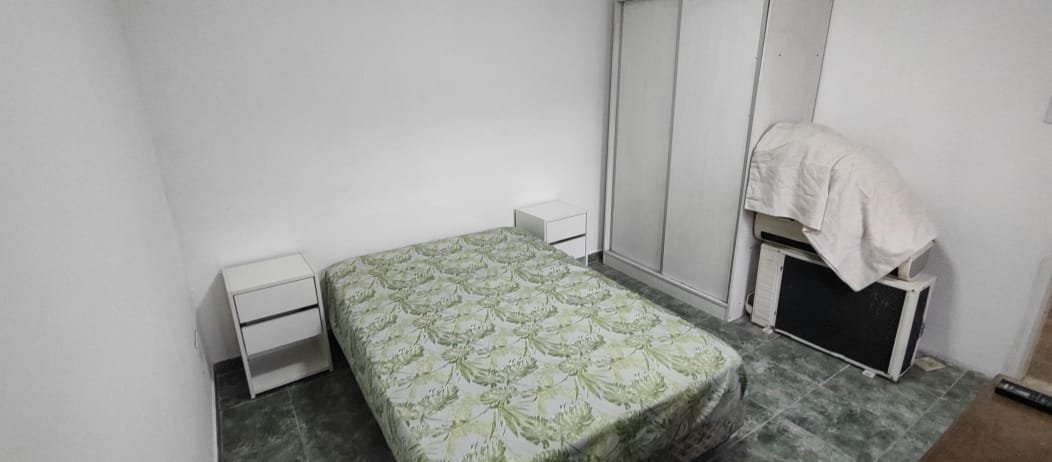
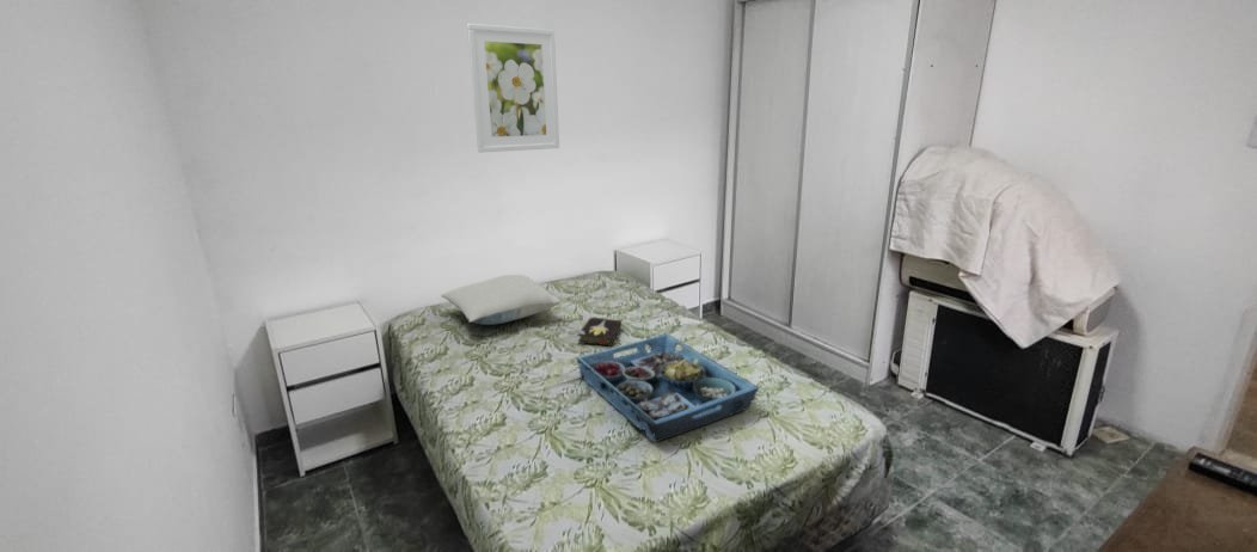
+ serving tray [576,332,760,444]
+ hardback book [577,315,623,348]
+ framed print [466,23,560,154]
+ pillow [440,274,562,326]
